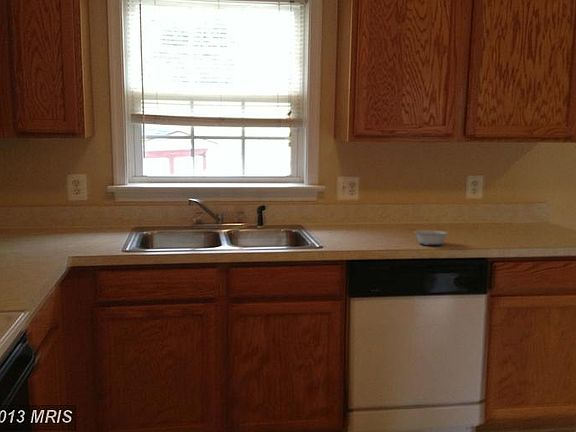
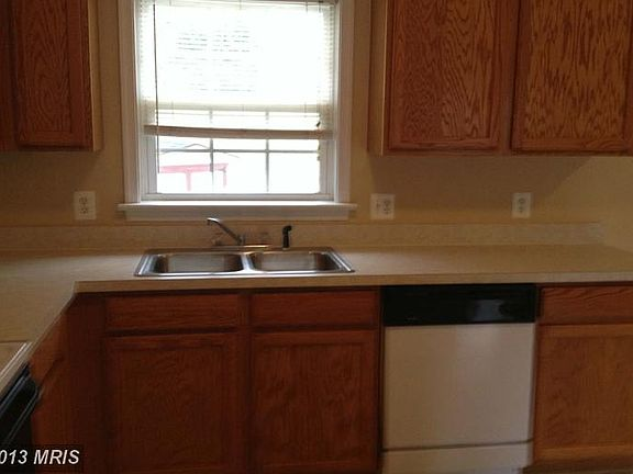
- legume [407,227,449,246]
